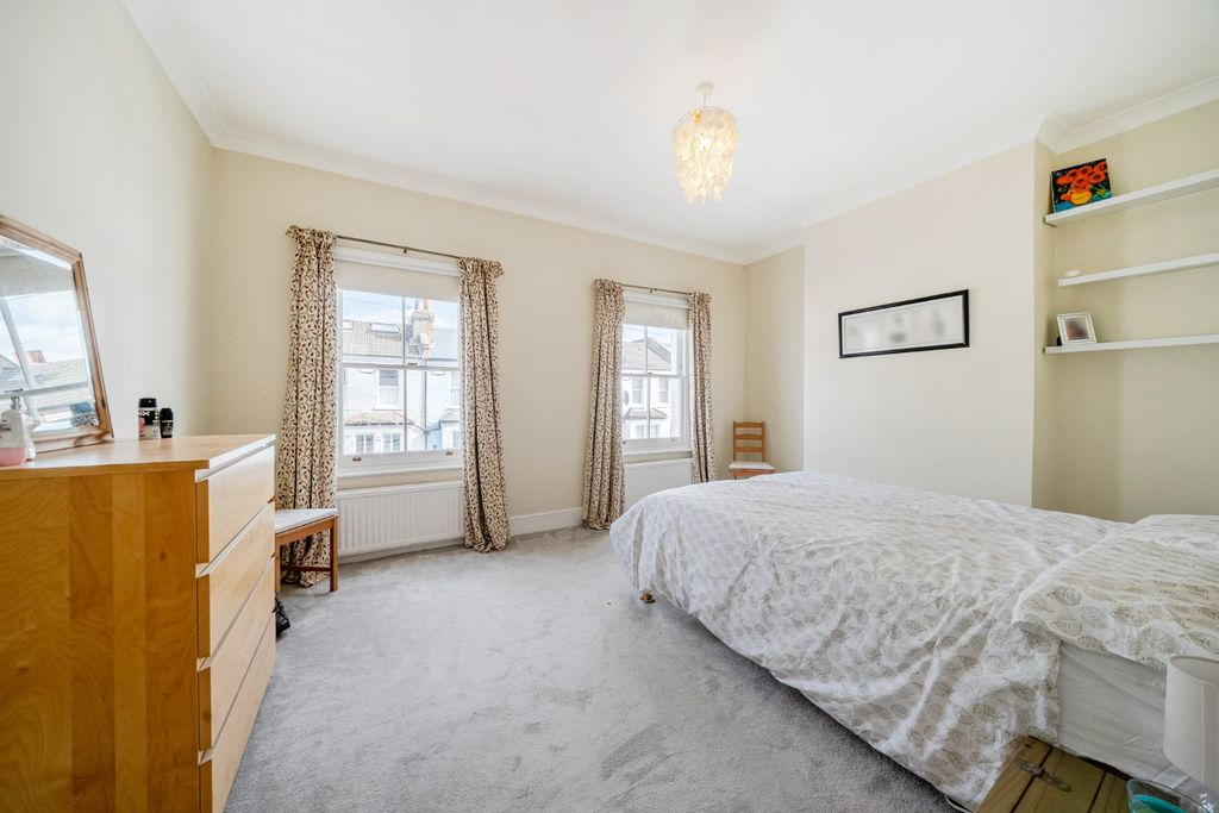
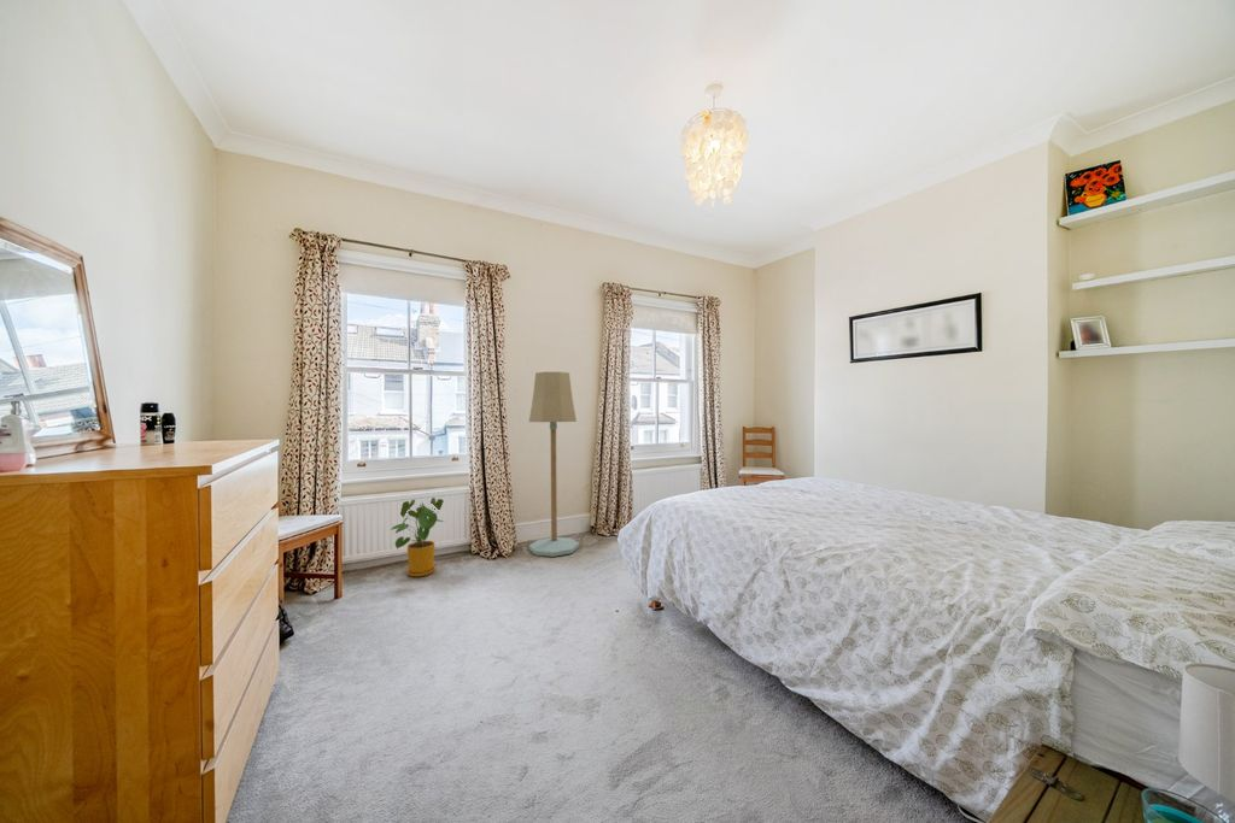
+ floor lamp [528,371,580,558]
+ house plant [390,496,445,578]
